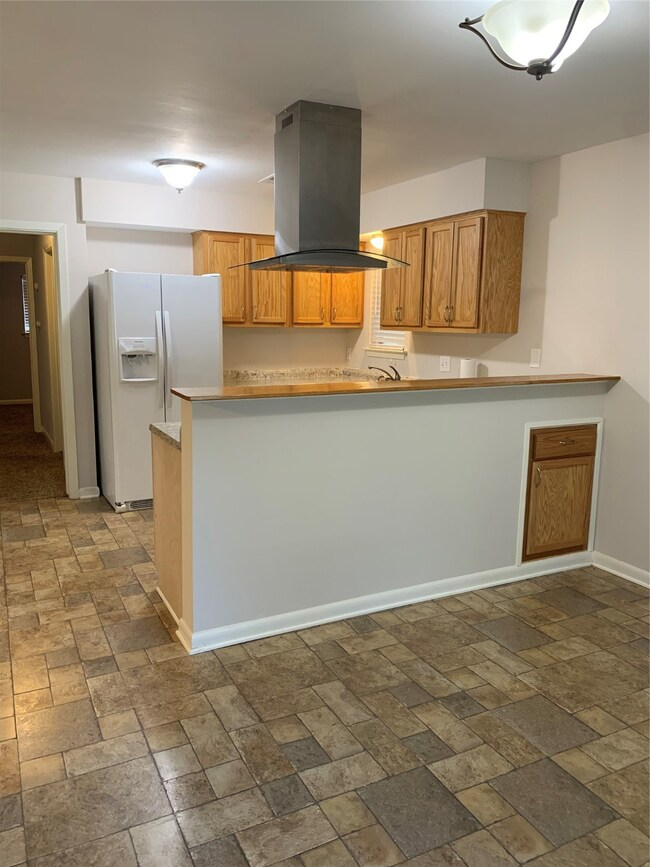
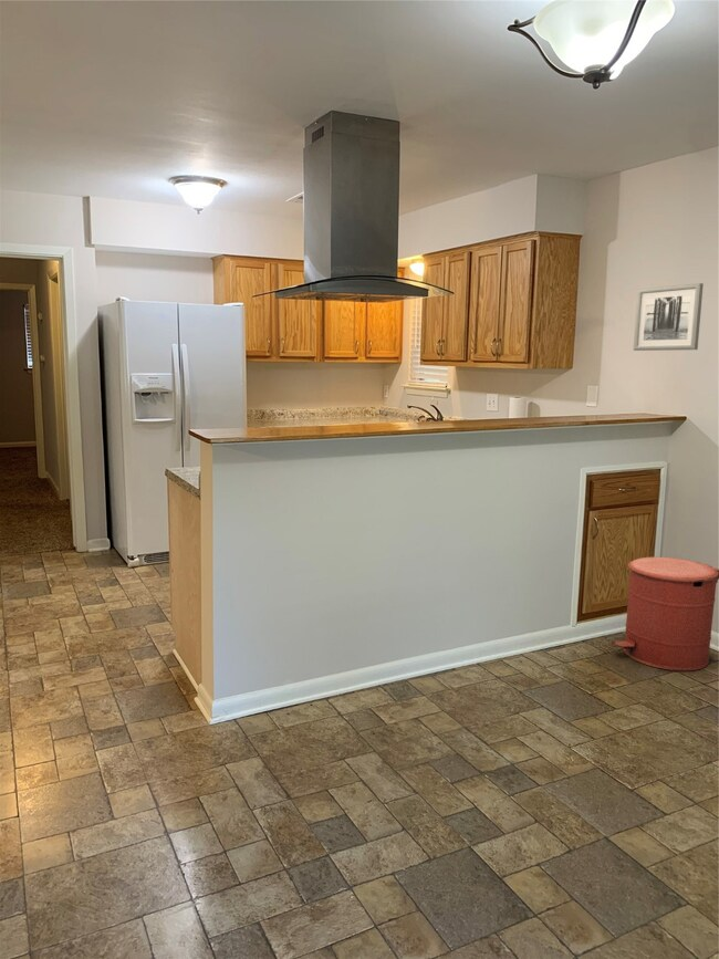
+ wall art [633,282,705,352]
+ trash can [614,556,719,671]
